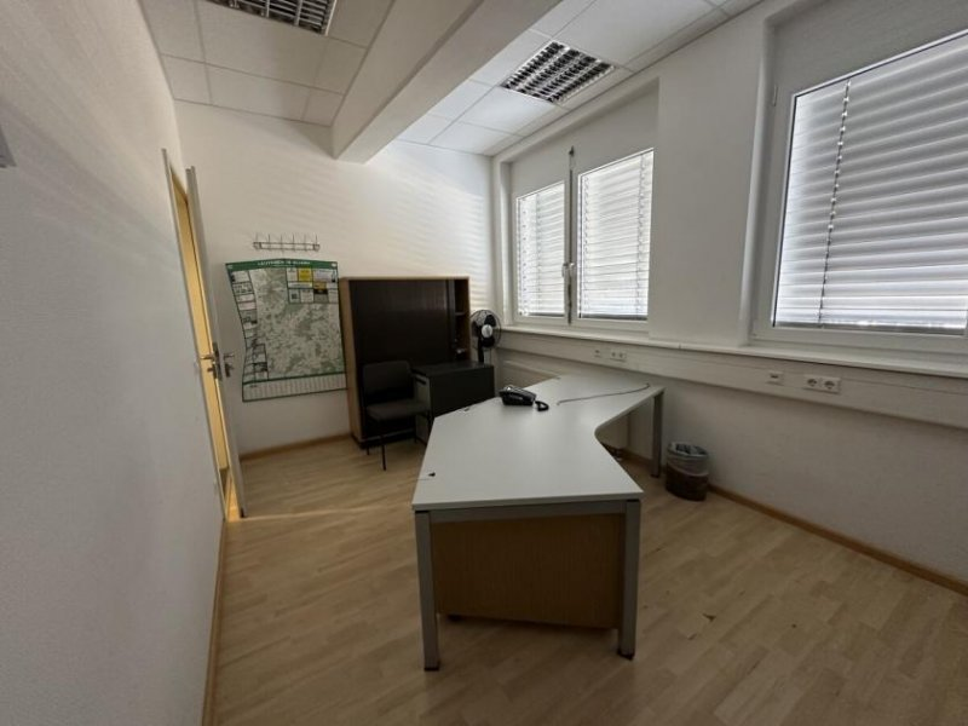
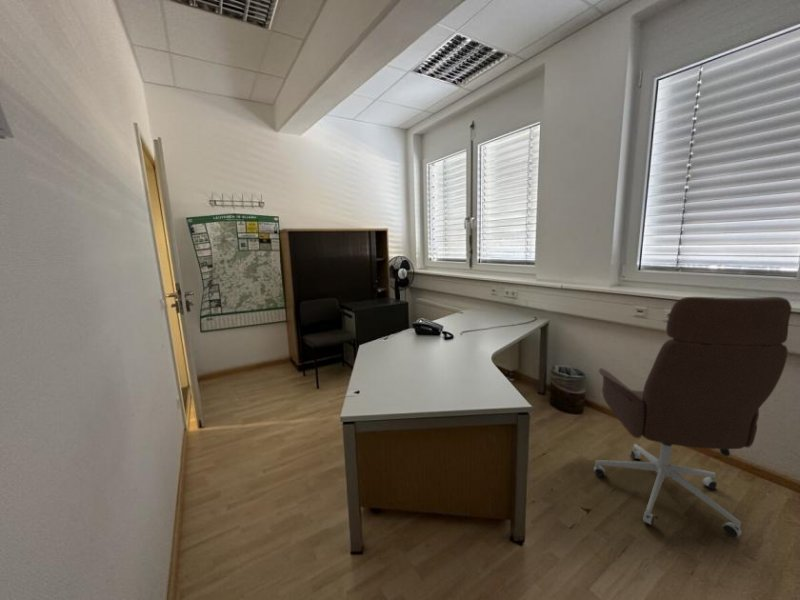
+ office chair [593,296,792,538]
